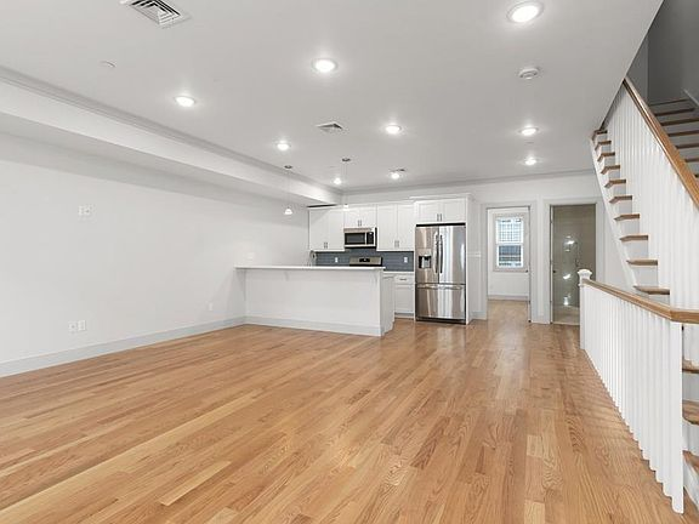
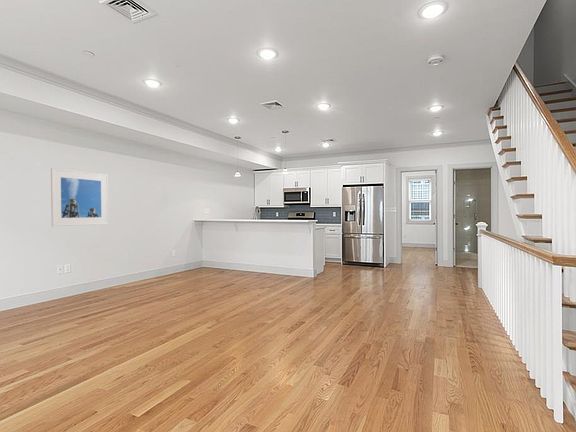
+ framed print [50,167,110,227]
